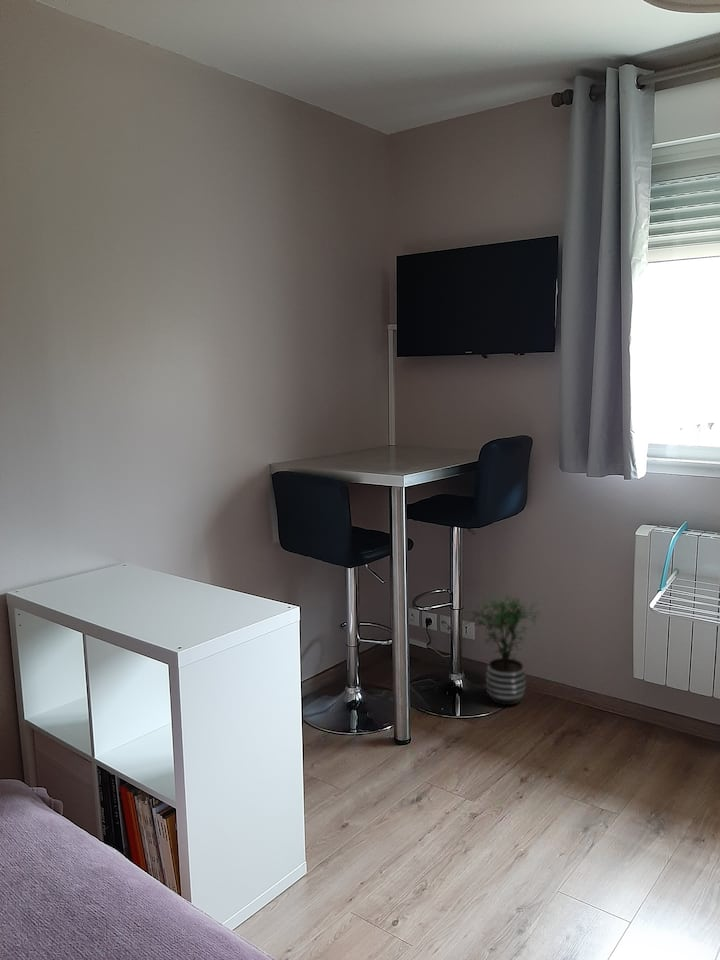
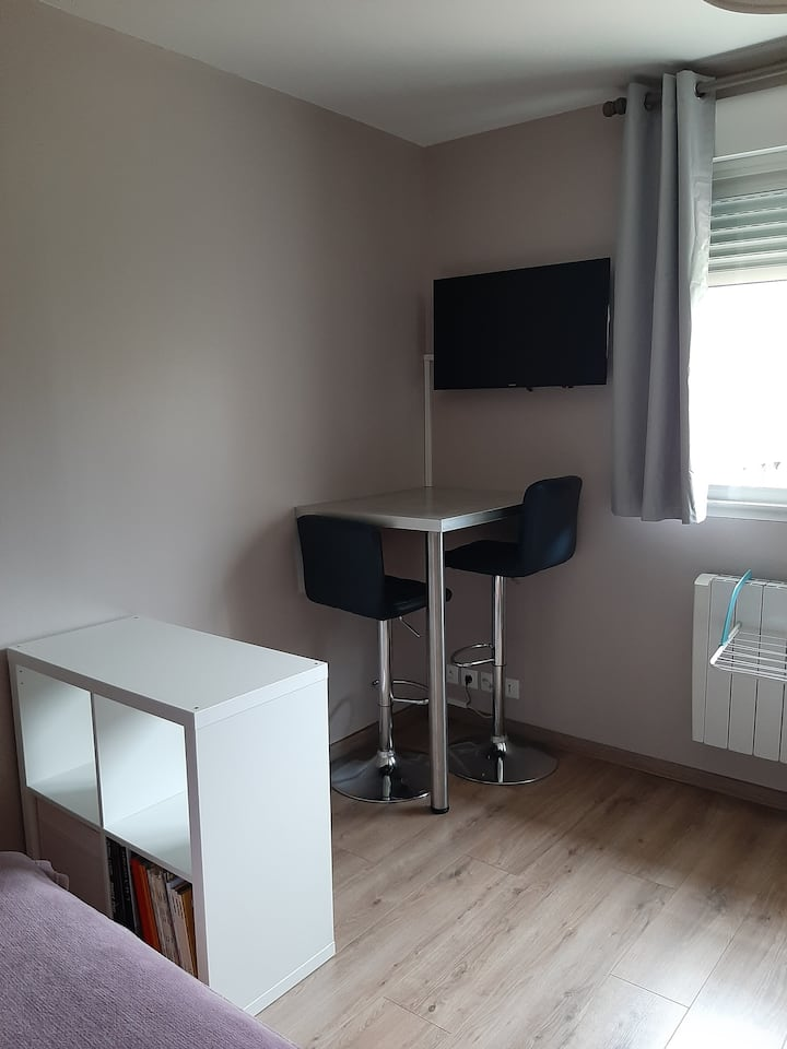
- potted plant [463,593,542,706]
